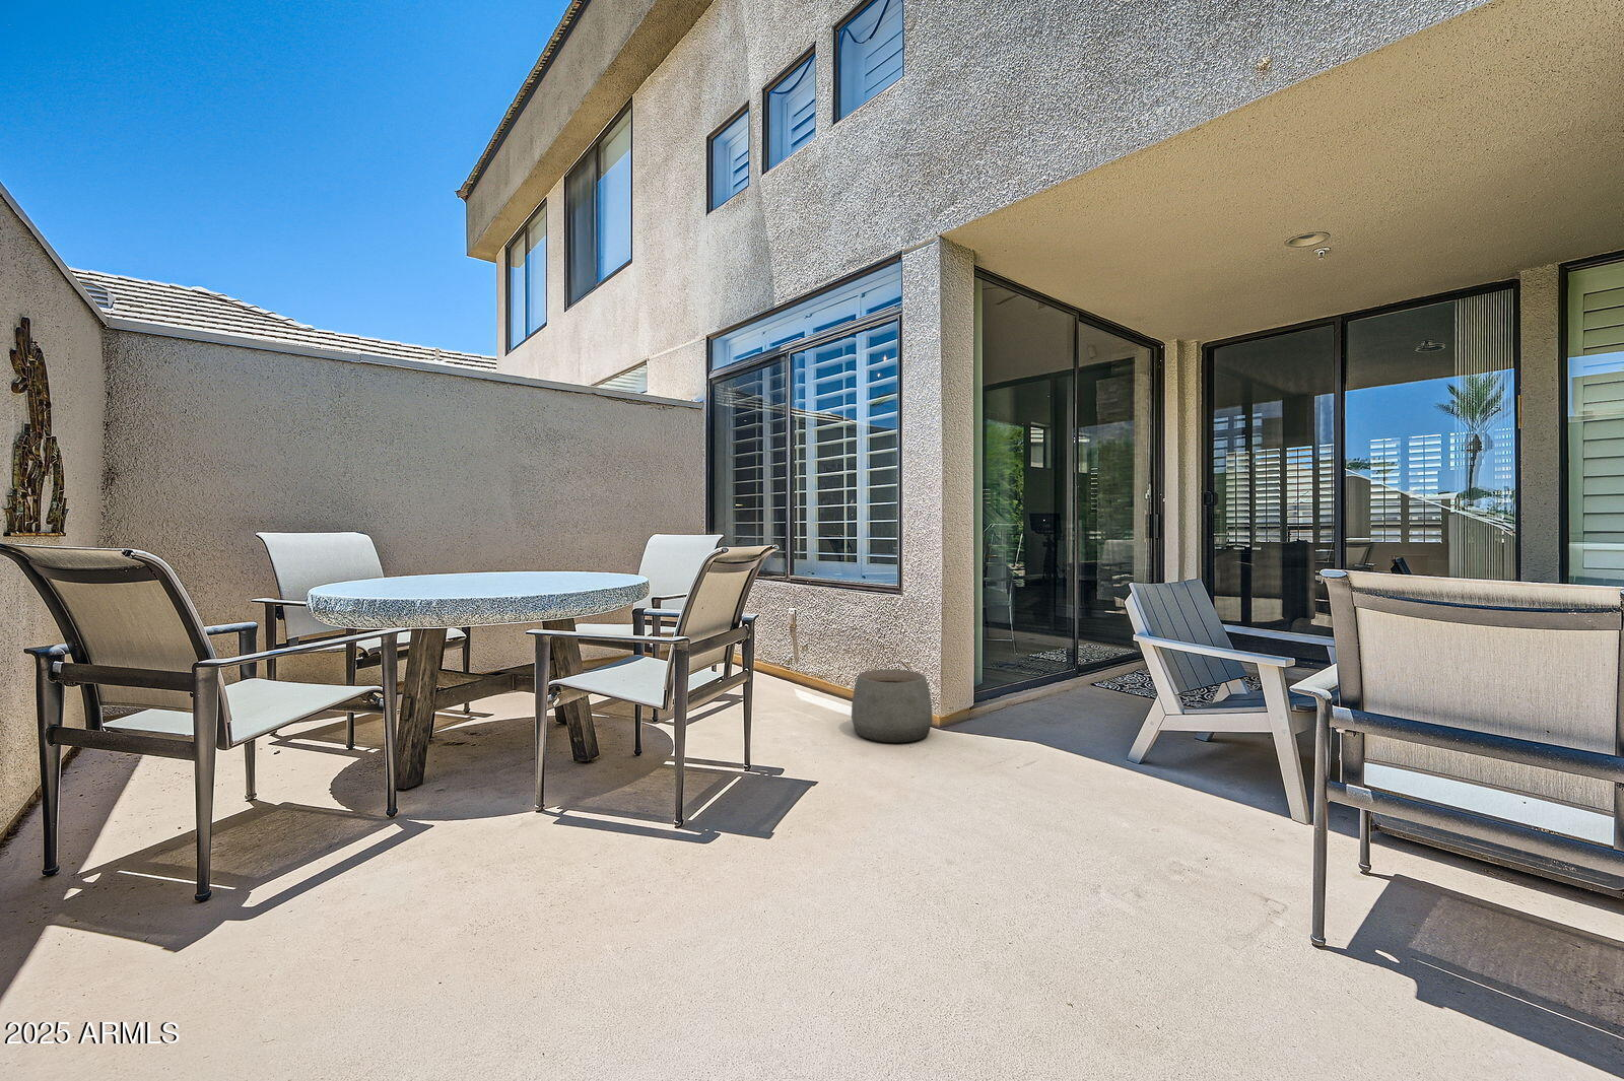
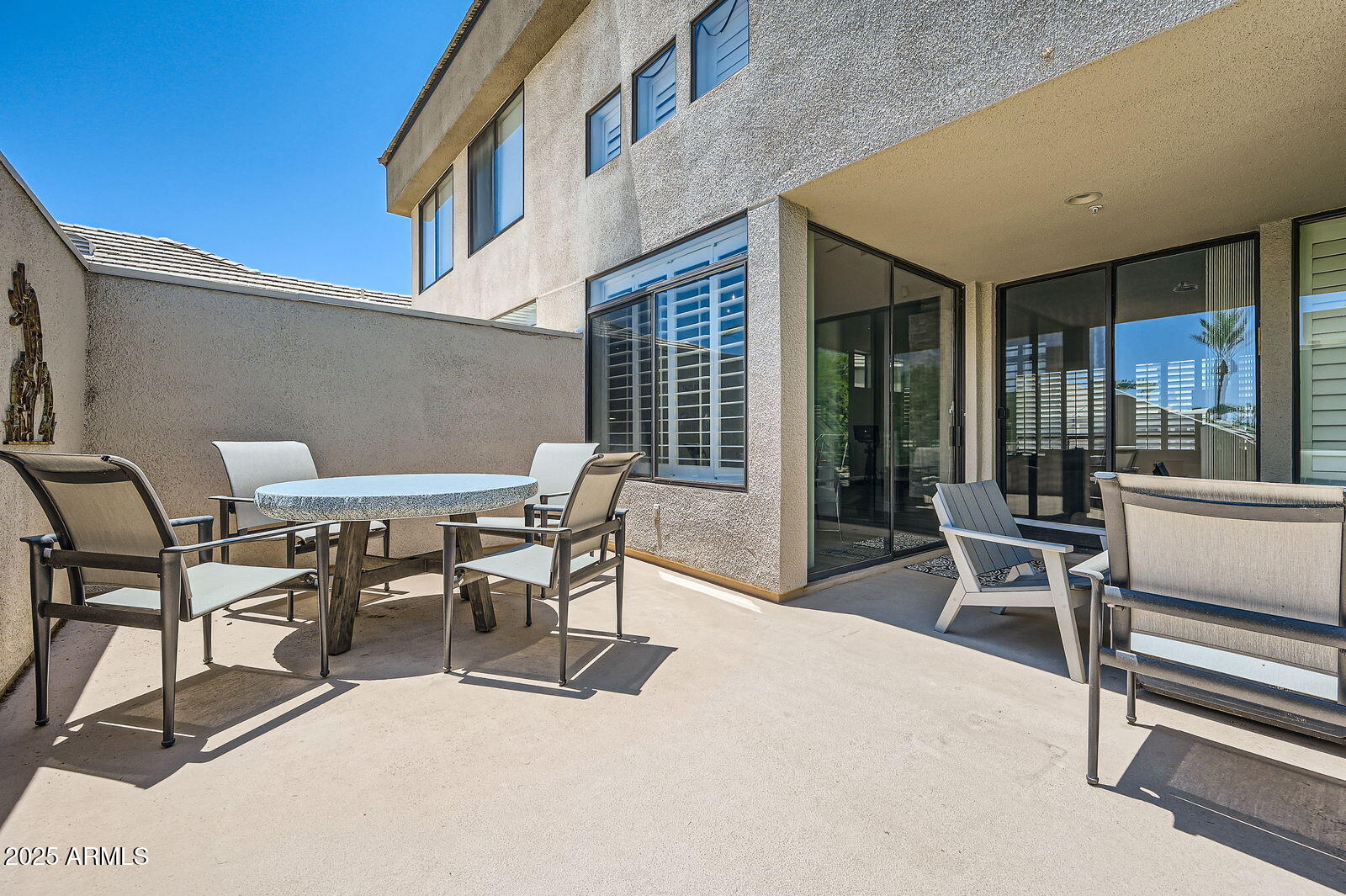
- planter pot [851,668,934,744]
